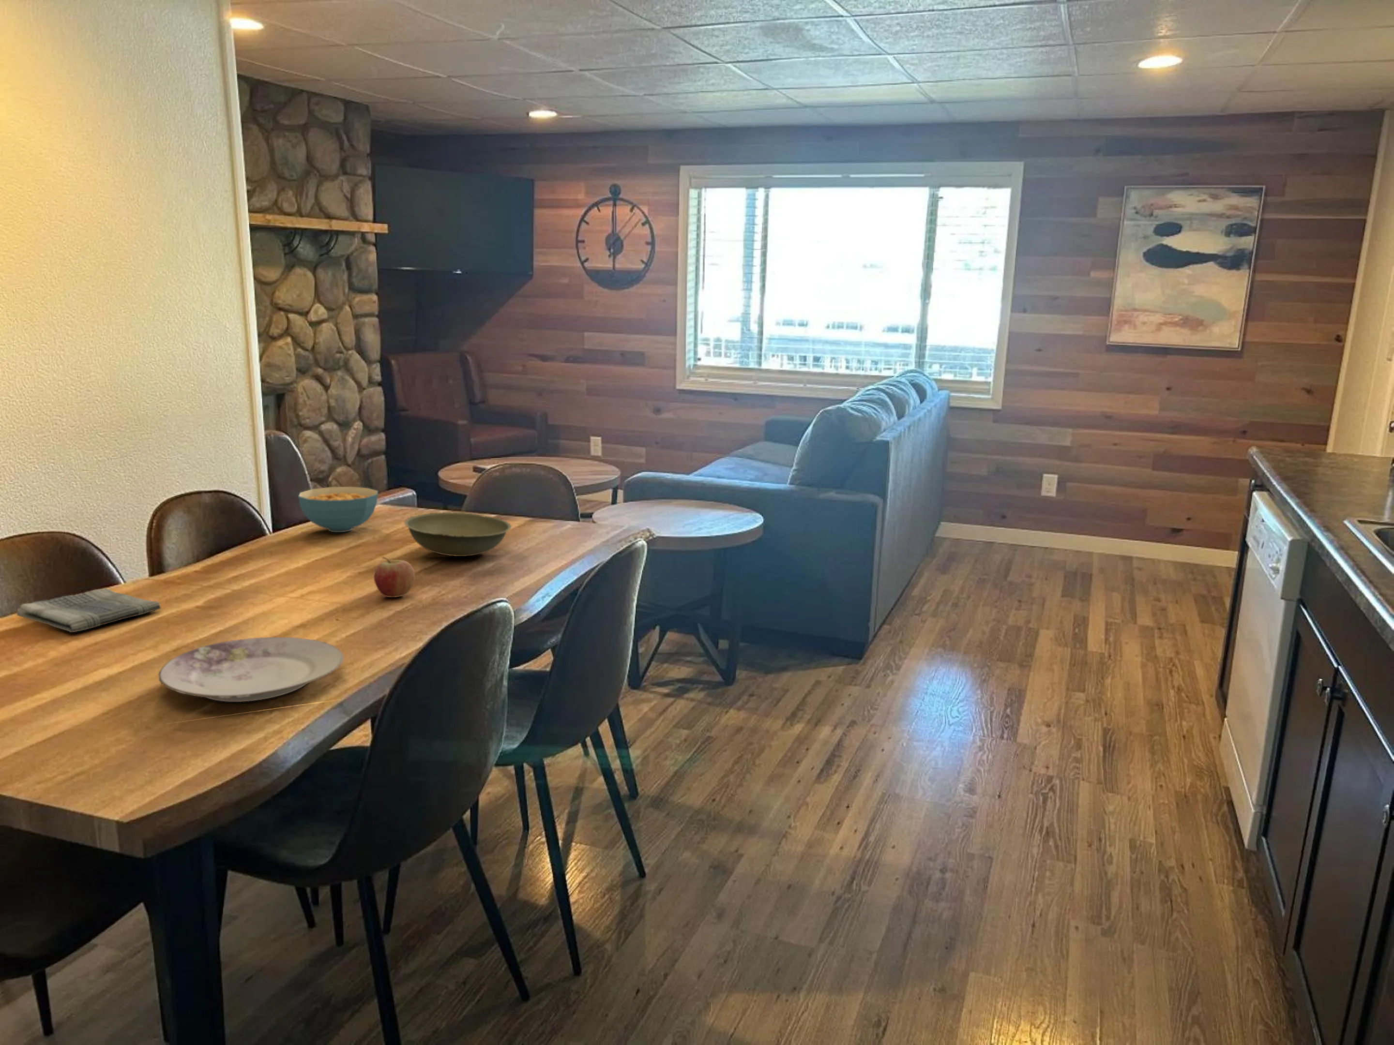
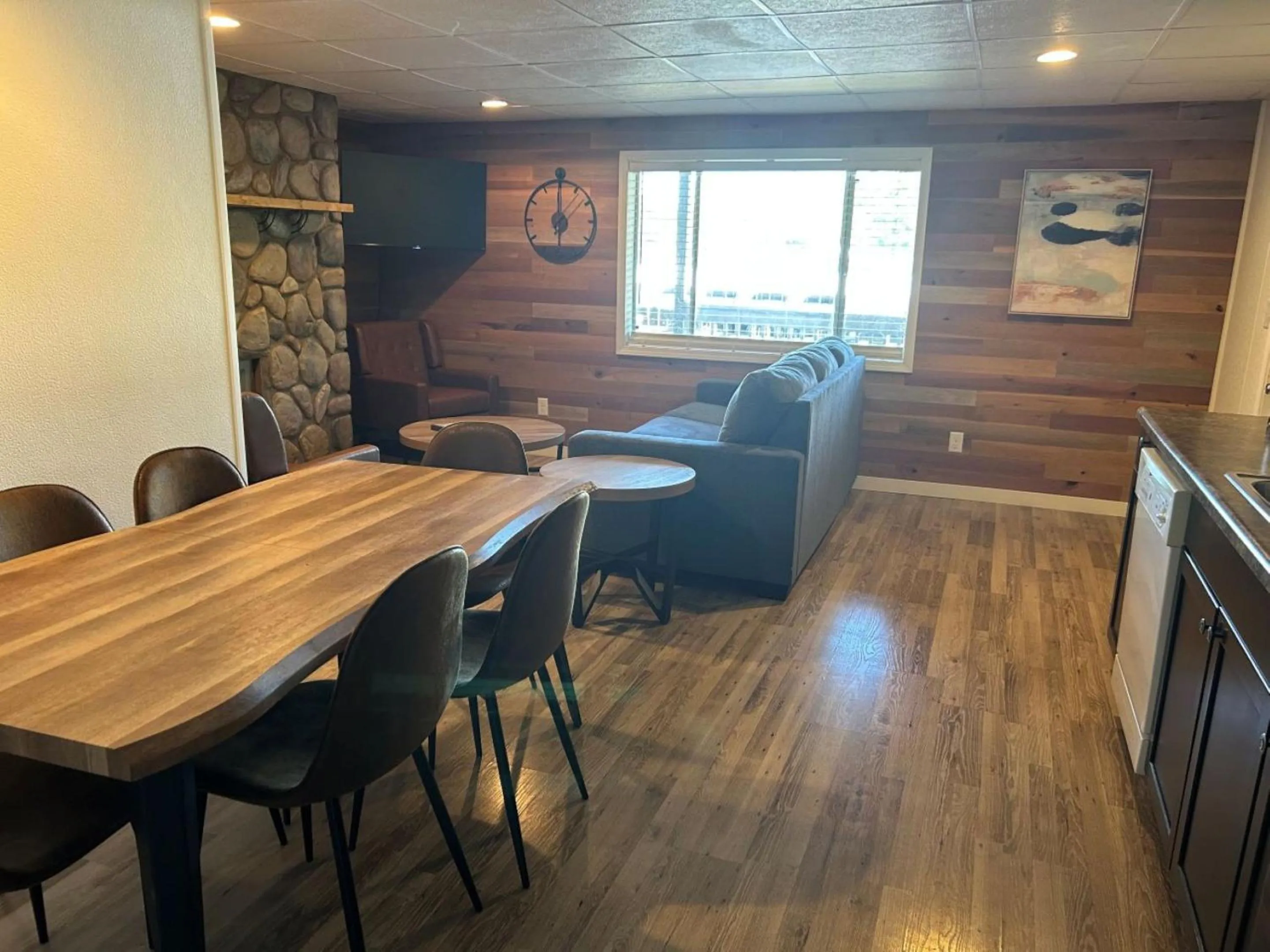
- plate [158,637,345,703]
- bowl [404,512,513,557]
- cereal bowl [297,486,379,532]
- fruit [373,557,416,598]
- dish towel [16,587,161,632]
